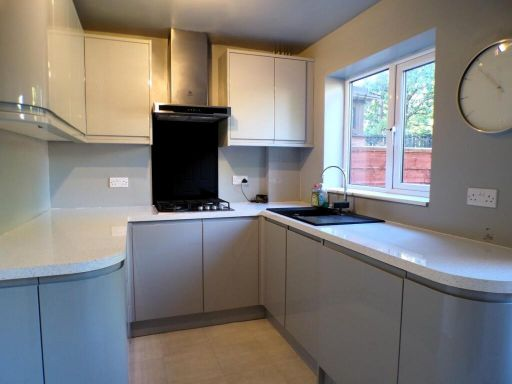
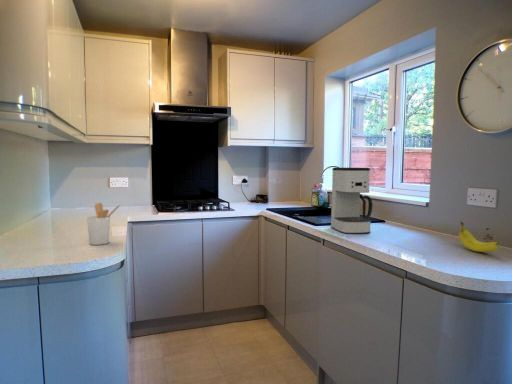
+ coffee maker [330,167,374,235]
+ utensil holder [86,202,121,246]
+ fruit [458,221,499,253]
